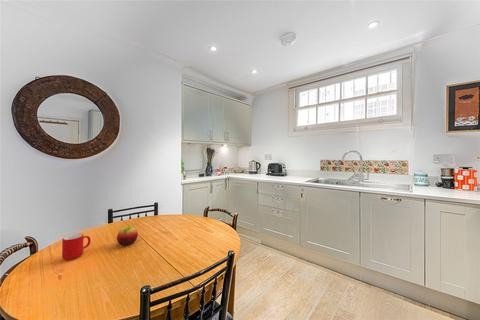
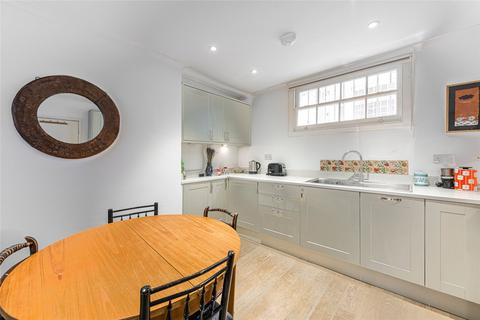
- cup [61,233,92,261]
- fruit [116,226,139,247]
